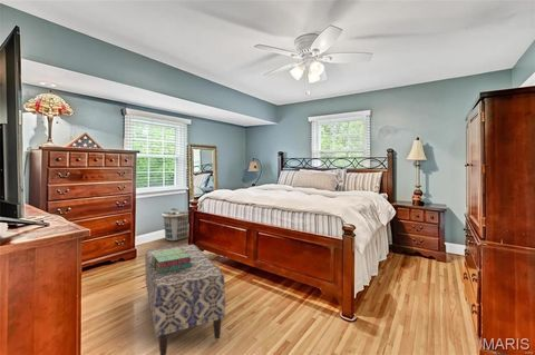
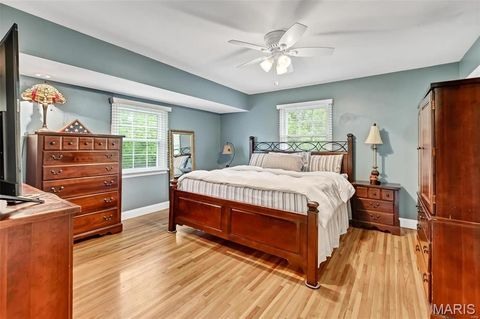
- bench [144,243,226,355]
- clothes hamper [160,208,189,241]
- stack of books [149,248,193,274]
